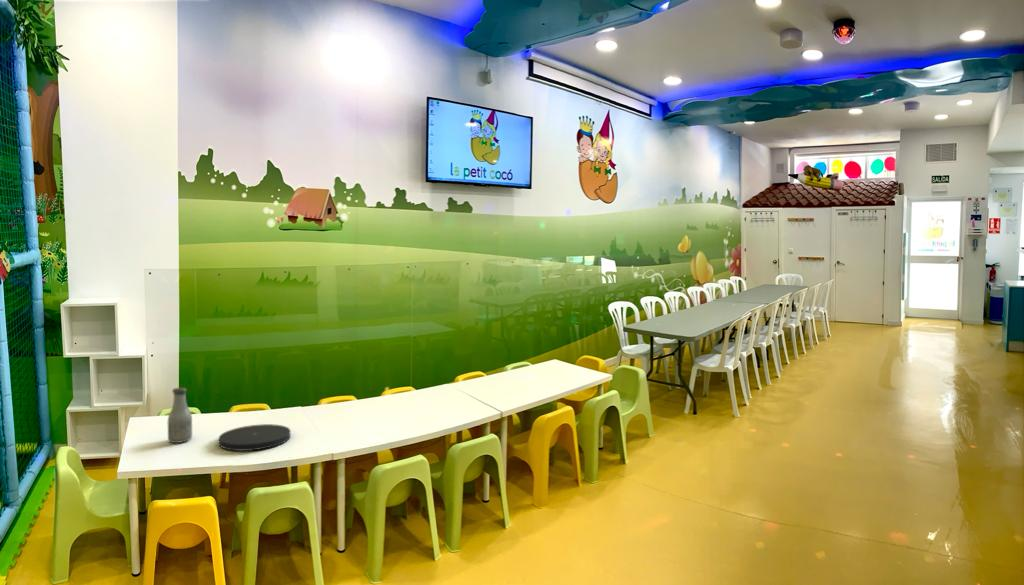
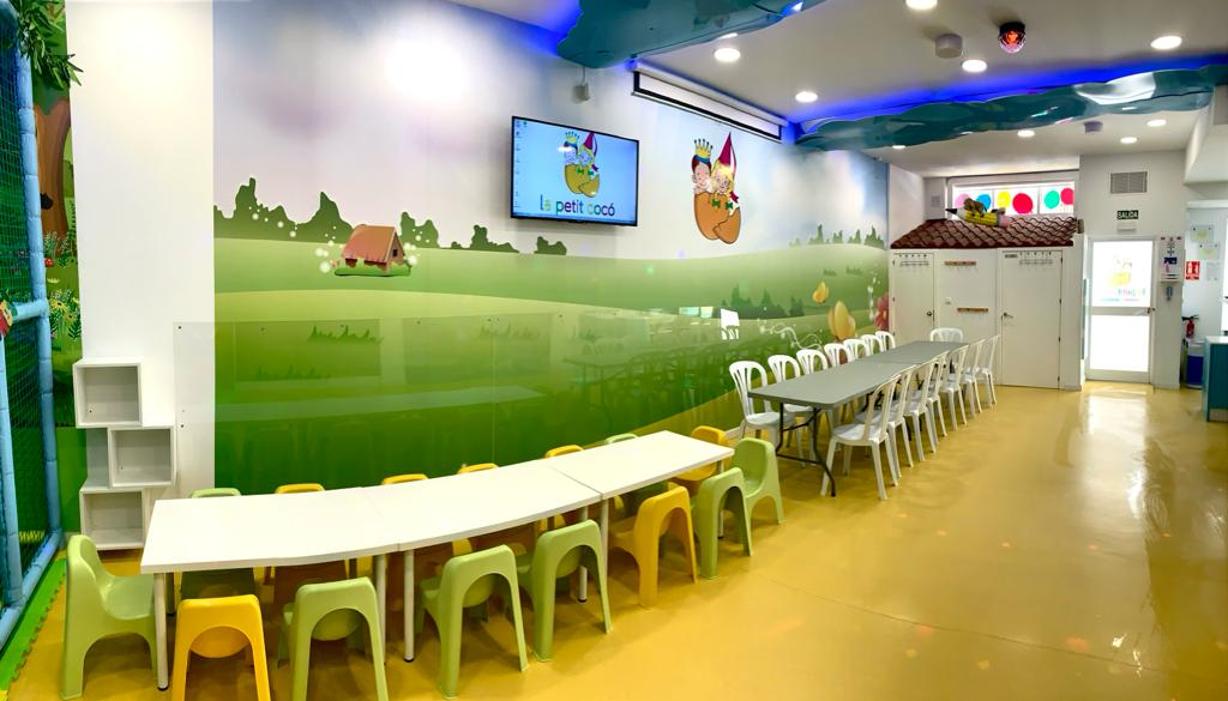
- plate [218,423,291,452]
- bottle [167,387,193,444]
